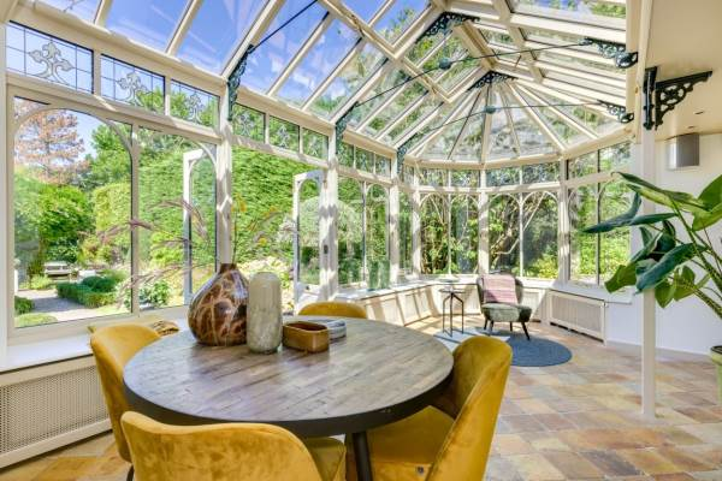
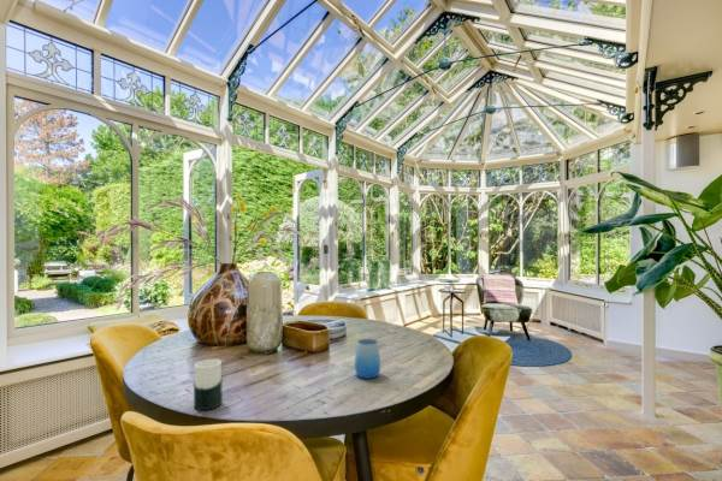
+ cup [193,358,224,411]
+ cup [354,338,381,380]
